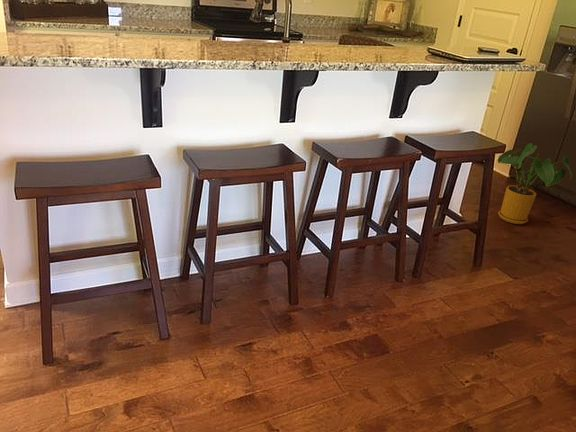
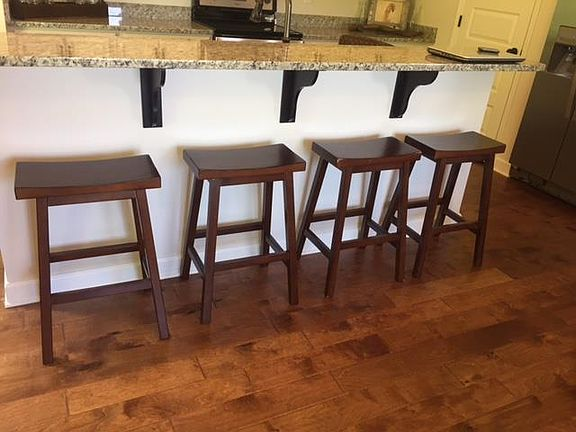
- house plant [497,142,574,225]
